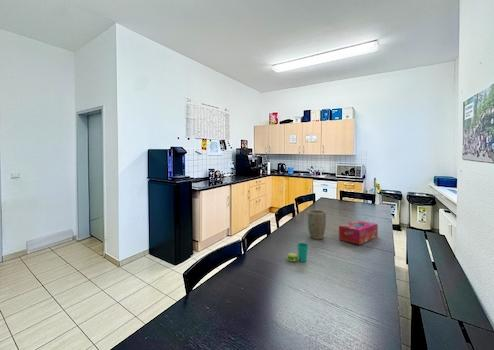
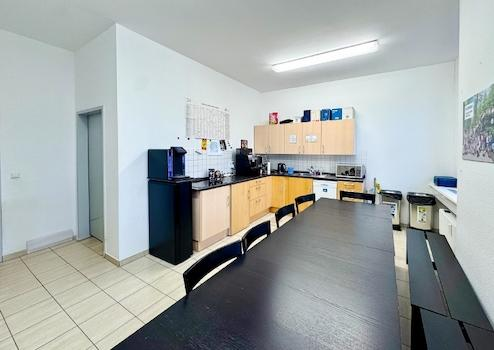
- tissue box [338,220,379,246]
- cup [286,242,309,263]
- plant pot [306,209,327,240]
